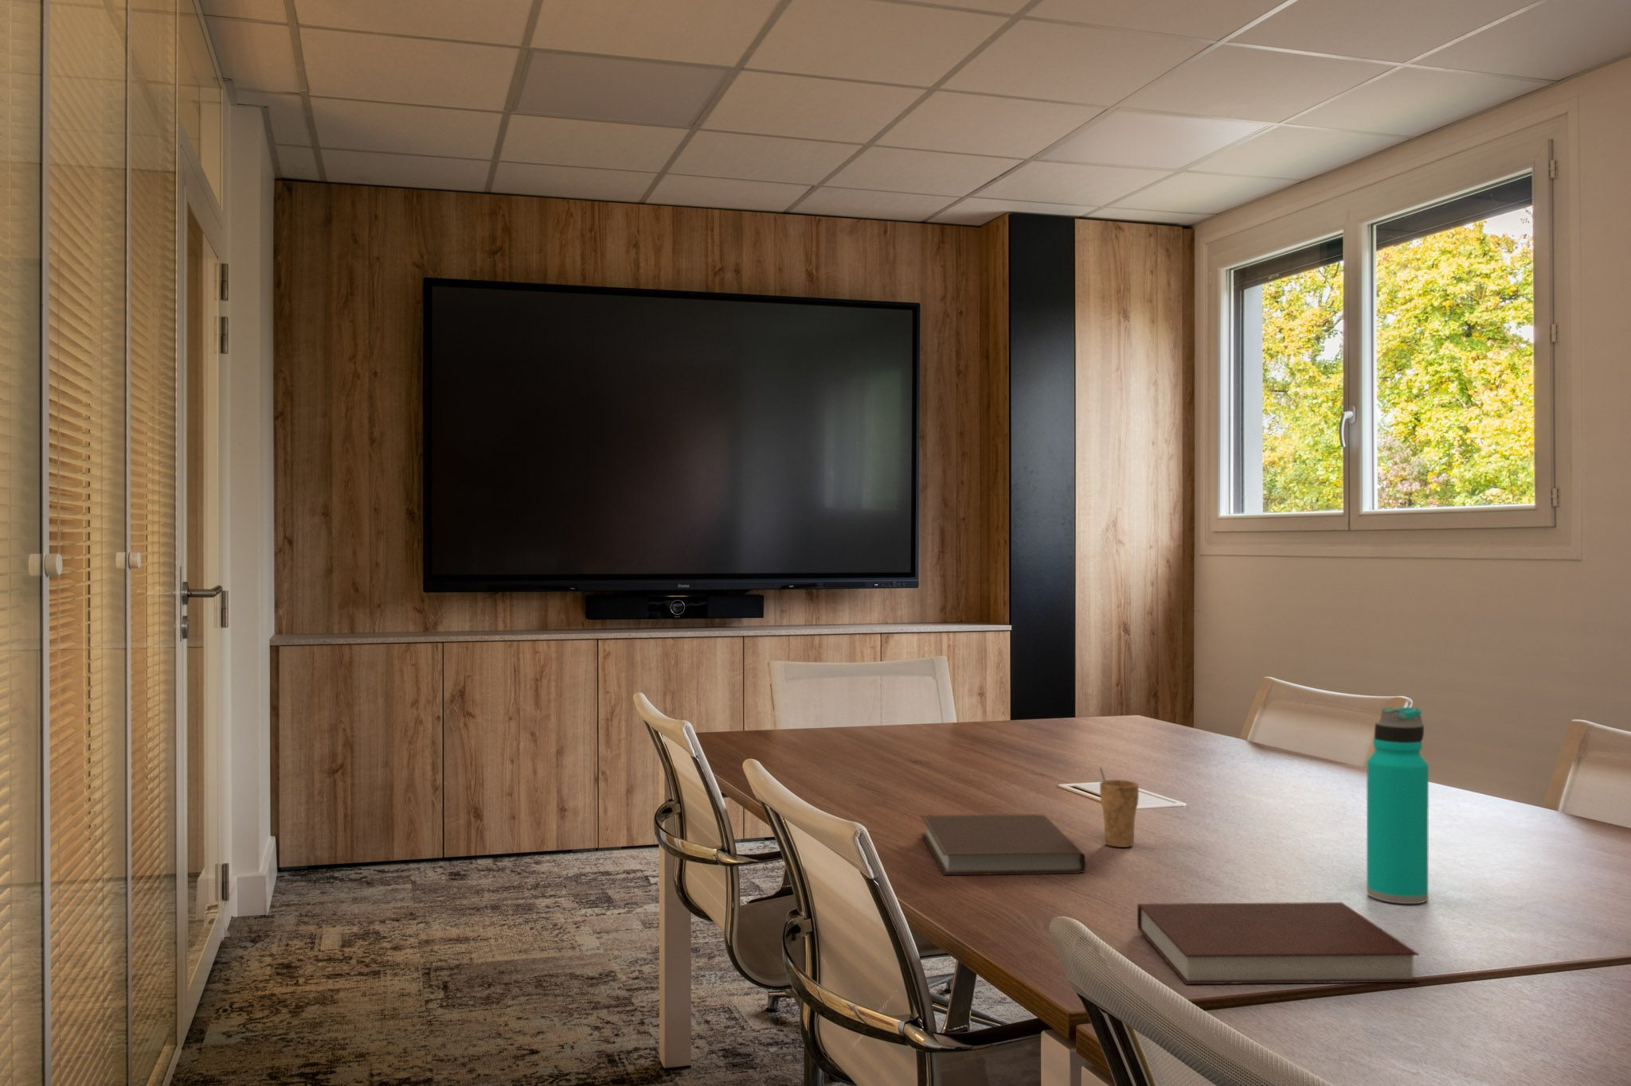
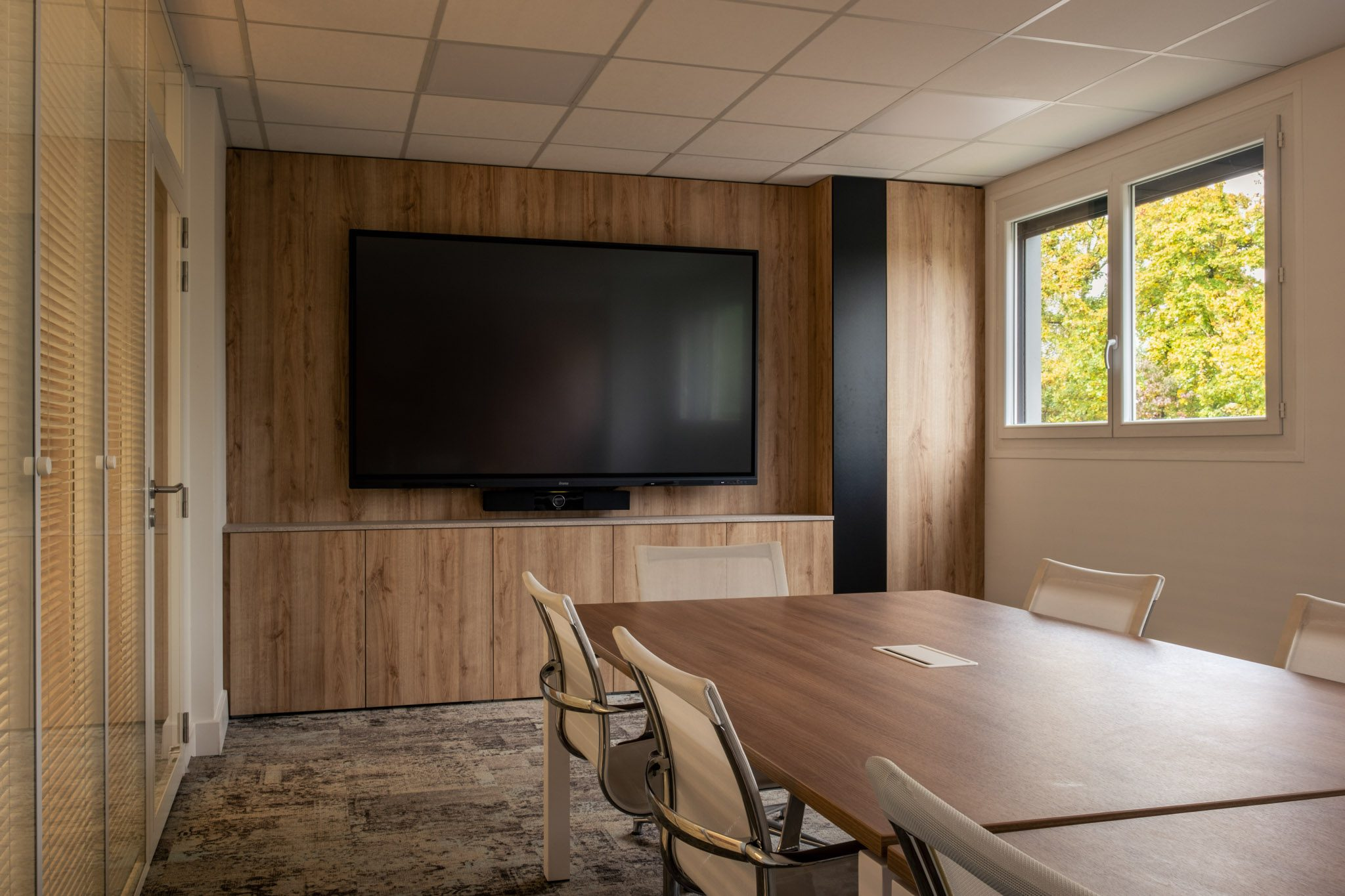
- notebook [1136,902,1420,985]
- water bottle [1365,707,1430,904]
- notebook [920,813,1087,876]
- cup [1099,767,1140,848]
